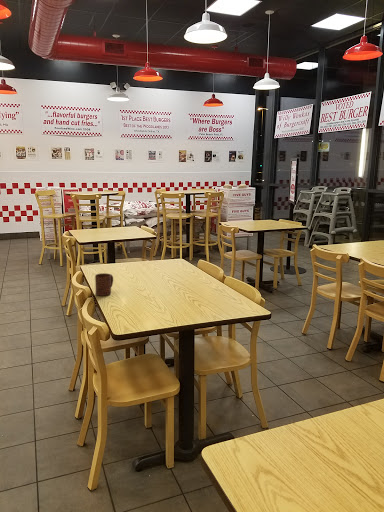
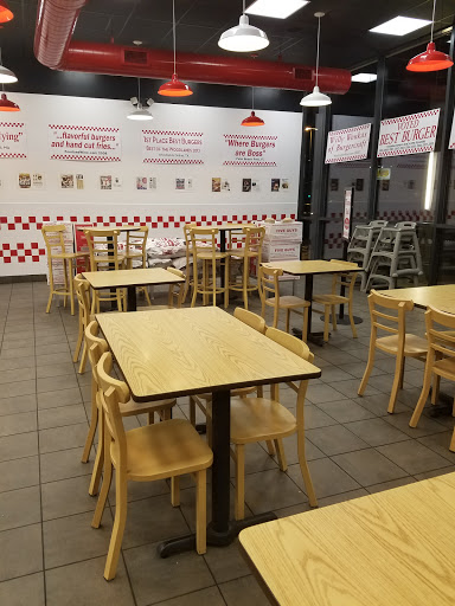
- cup [94,272,114,297]
